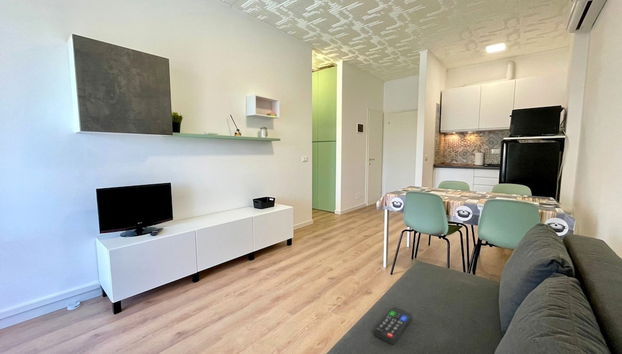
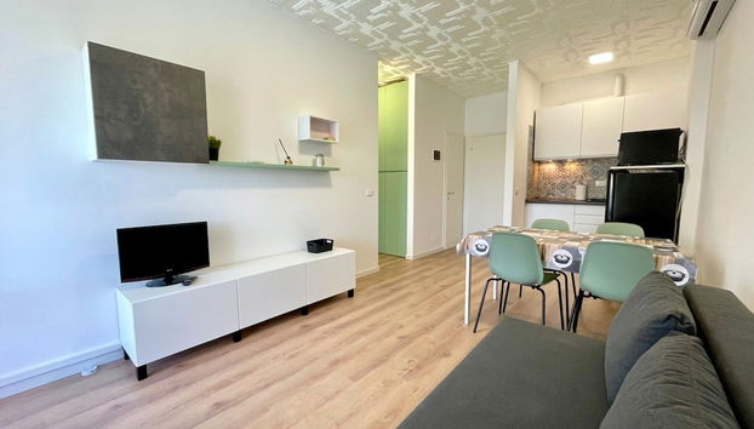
- remote control [372,306,413,345]
